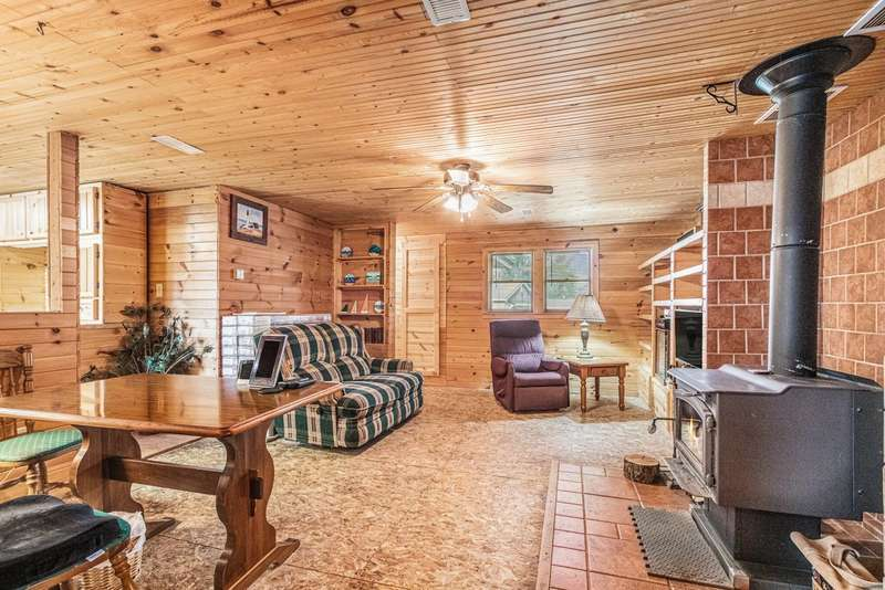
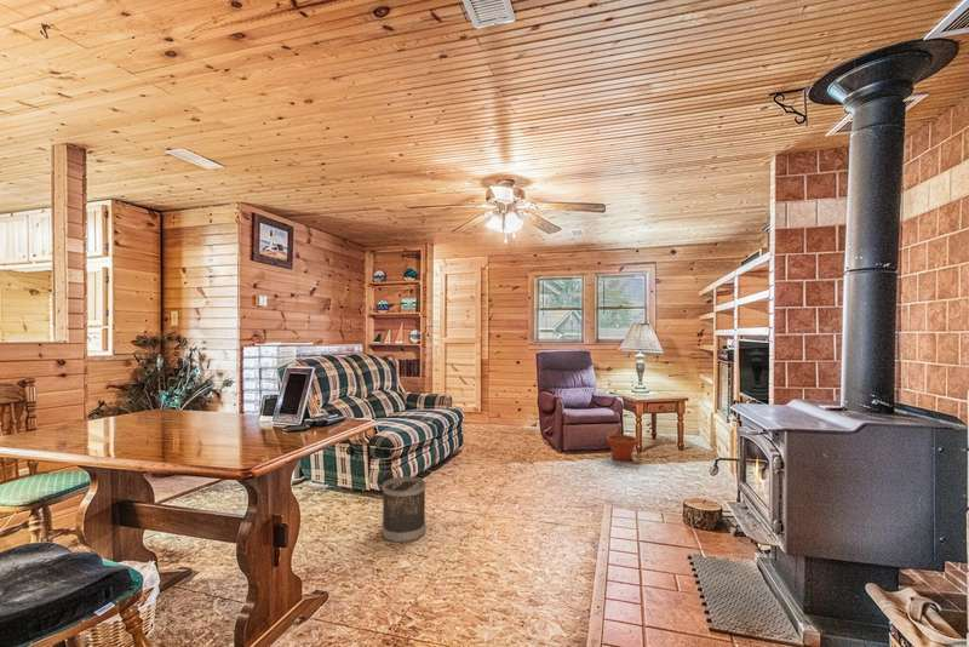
+ plant pot [606,434,640,462]
+ wastebasket [382,475,426,544]
